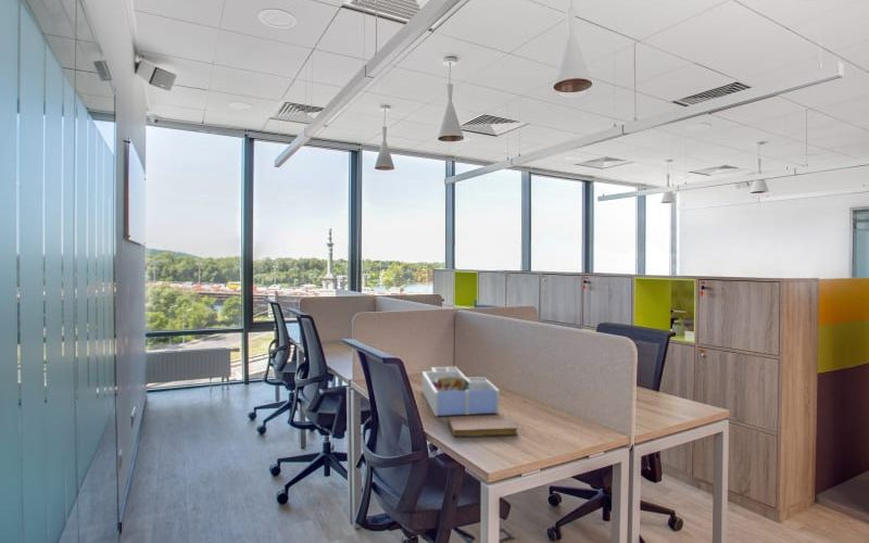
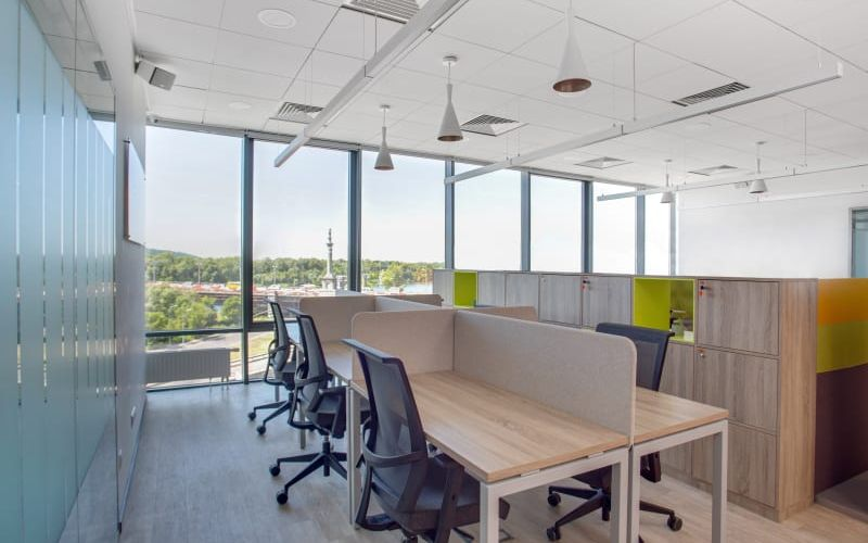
- desk organizer [421,366,501,417]
- notebook [446,414,519,438]
